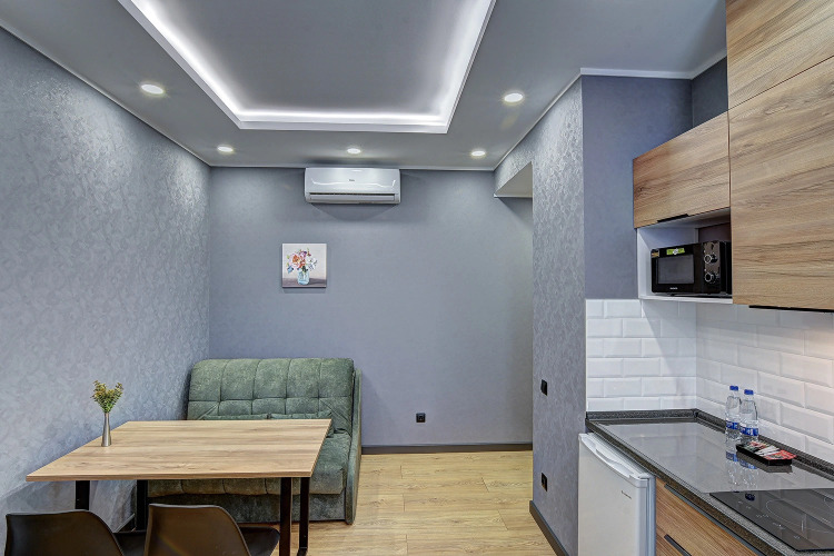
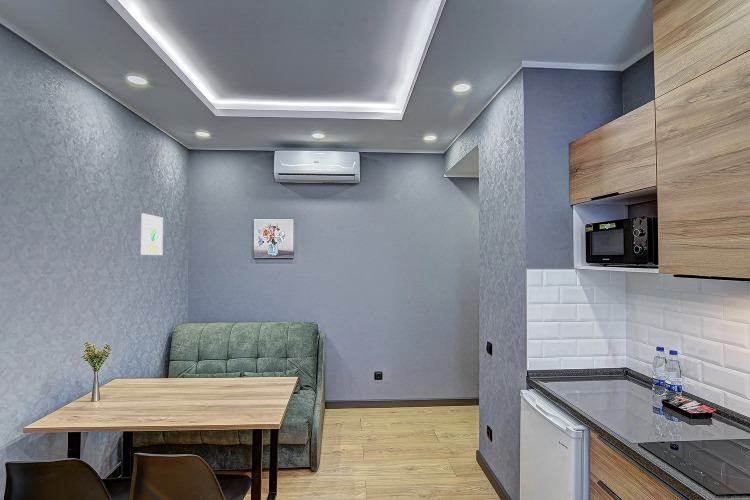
+ wall art [140,213,164,256]
